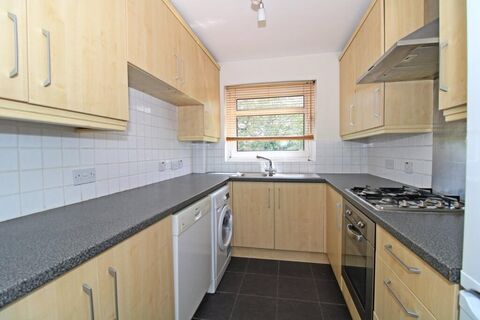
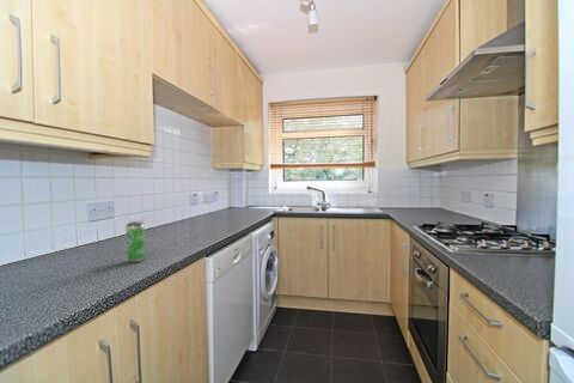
+ beverage can [124,220,146,263]
